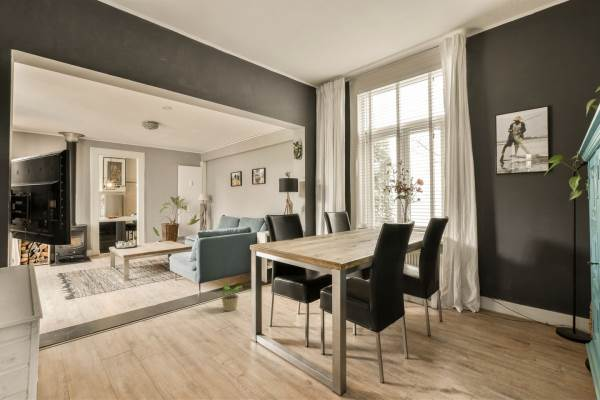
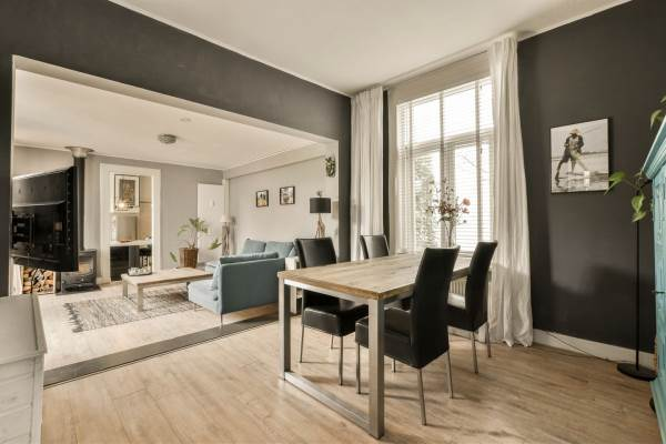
- potted plant [219,281,243,312]
